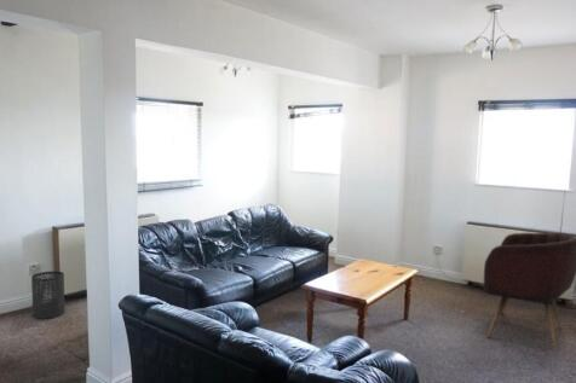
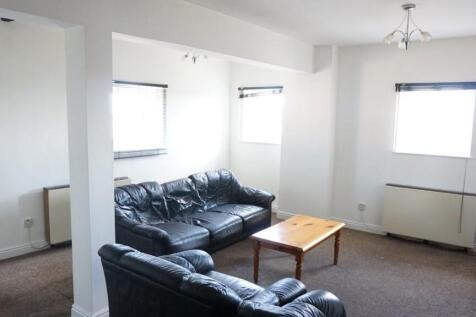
- trash can [30,271,67,320]
- armchair [483,232,576,352]
